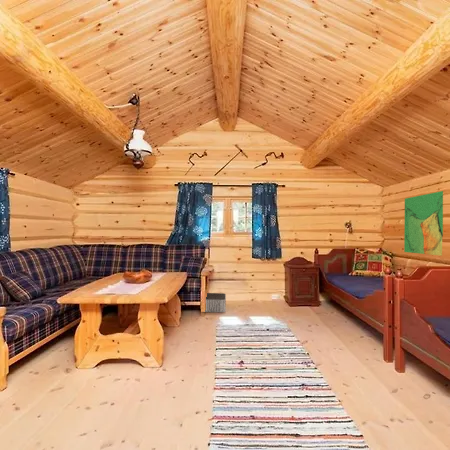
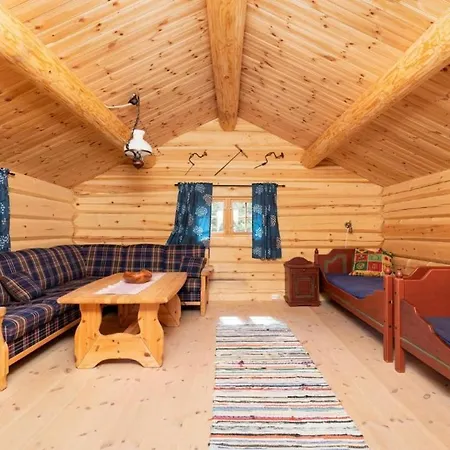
- topographic map [403,190,444,257]
- storage bin [204,292,227,313]
